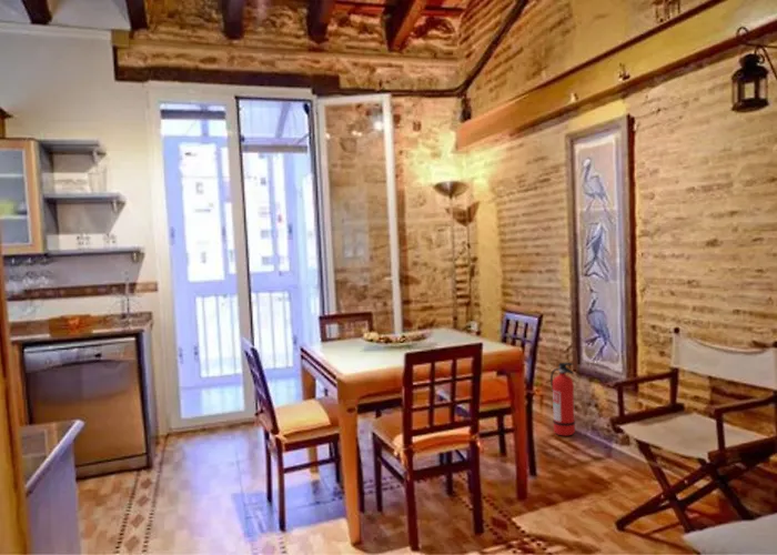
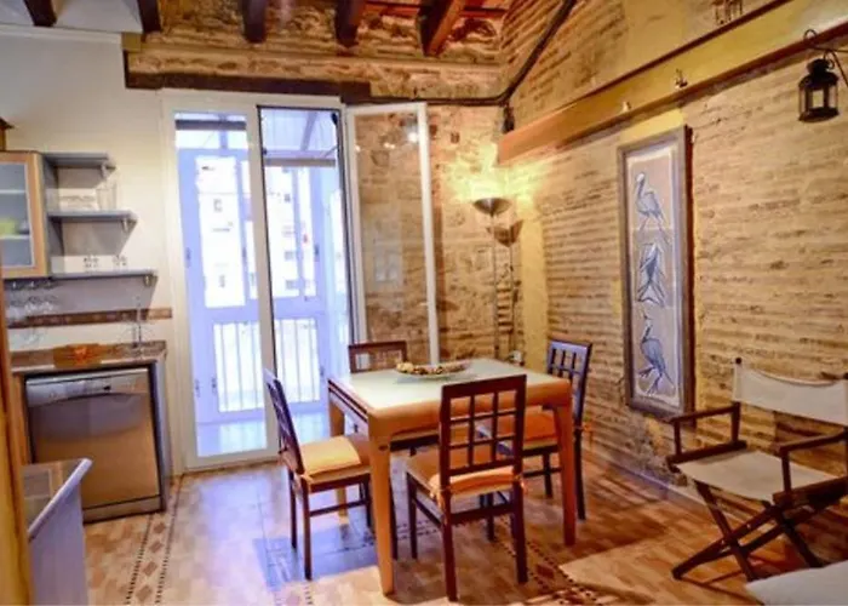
- fire extinguisher [549,361,576,437]
